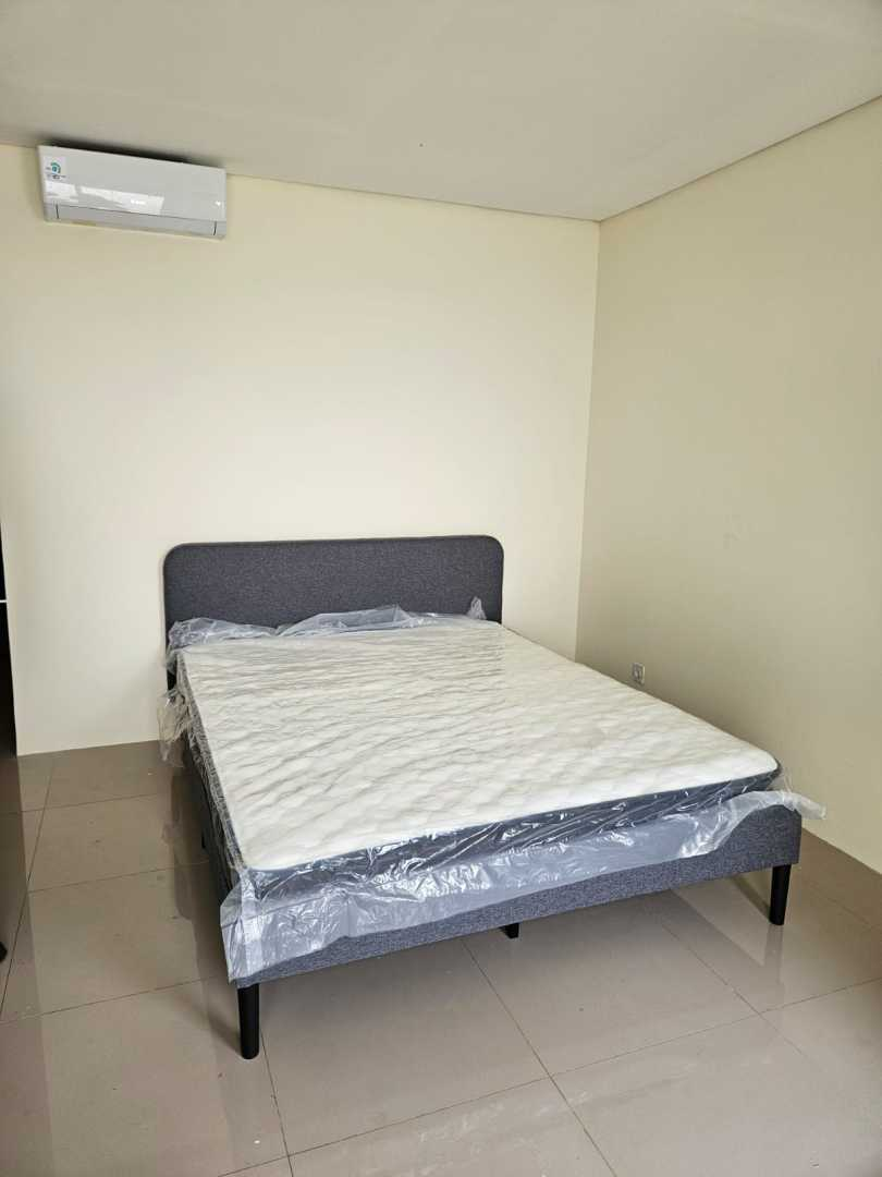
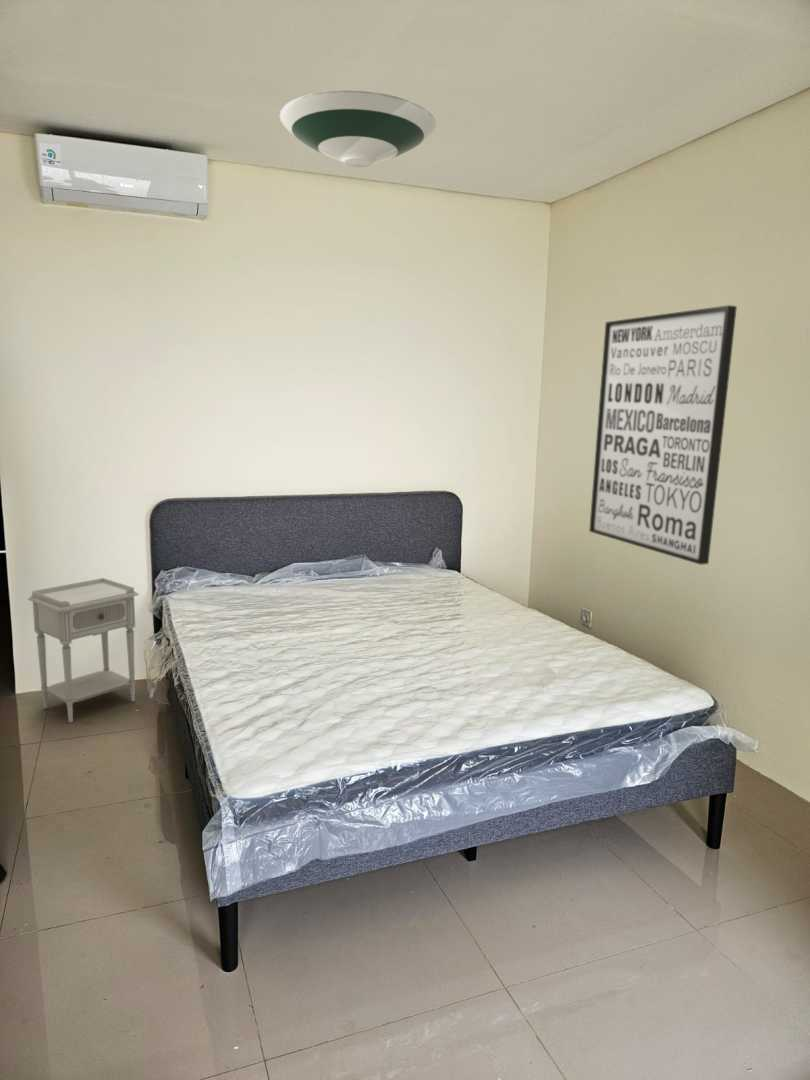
+ wall art [588,304,738,566]
+ nightstand [27,577,140,724]
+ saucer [279,90,437,169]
